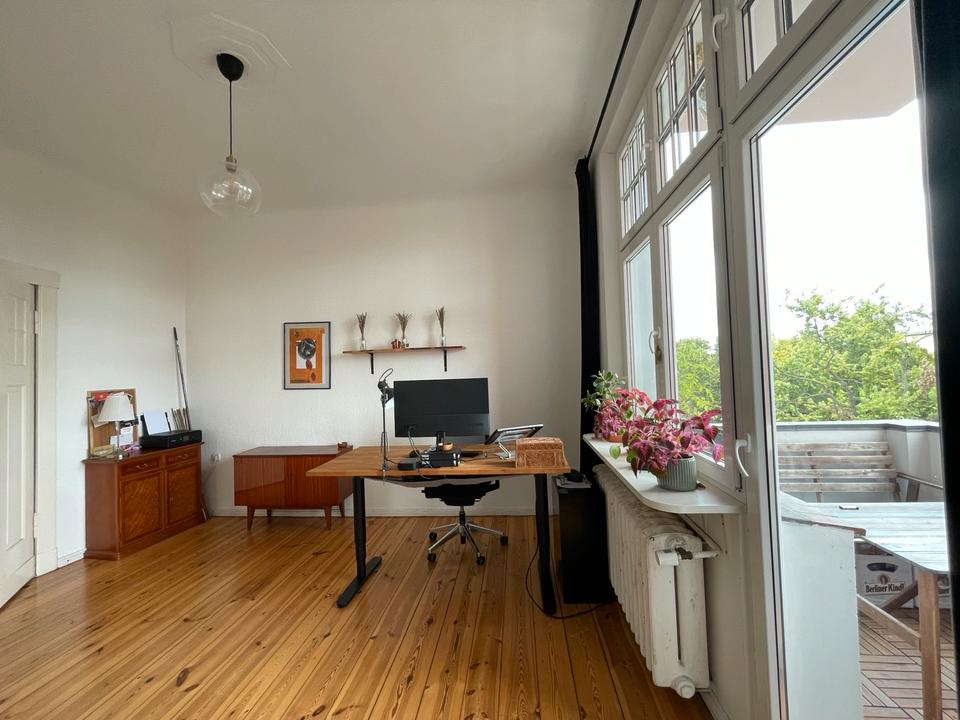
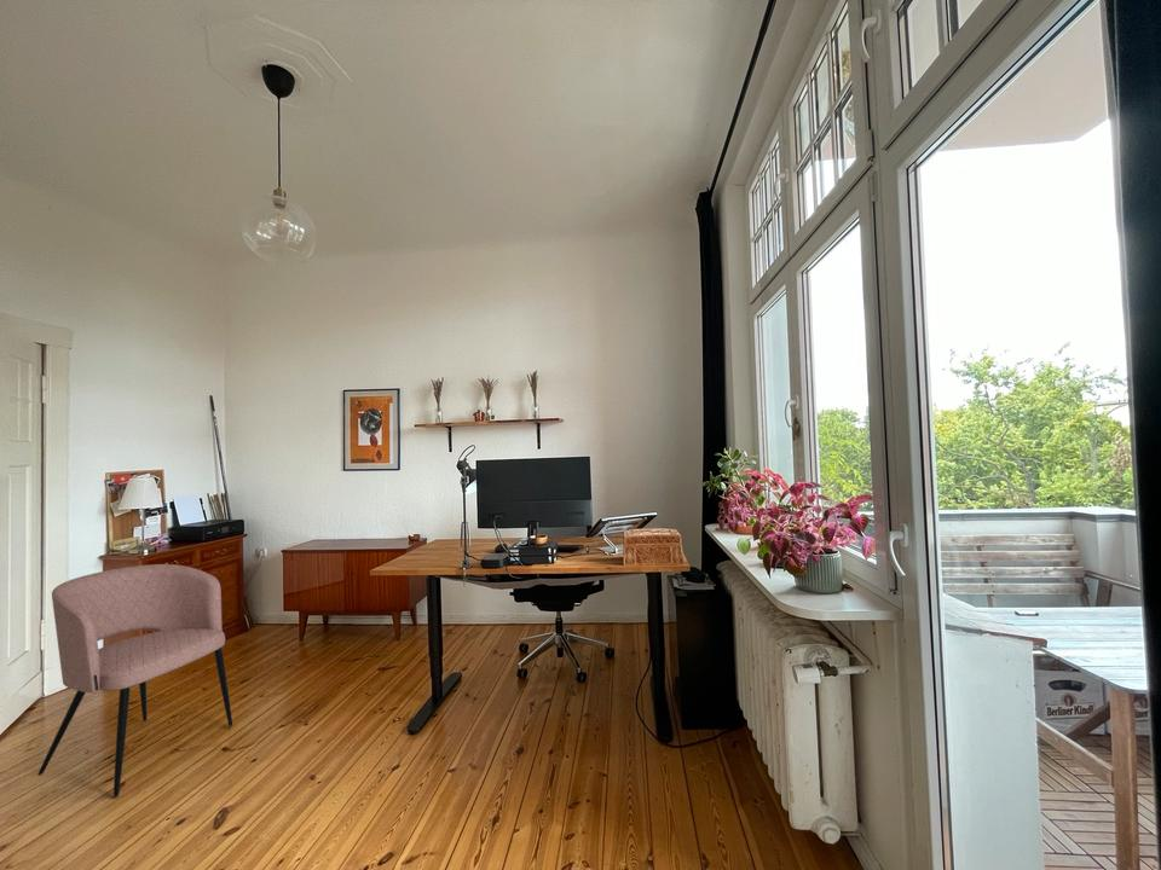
+ armchair [36,563,233,800]
